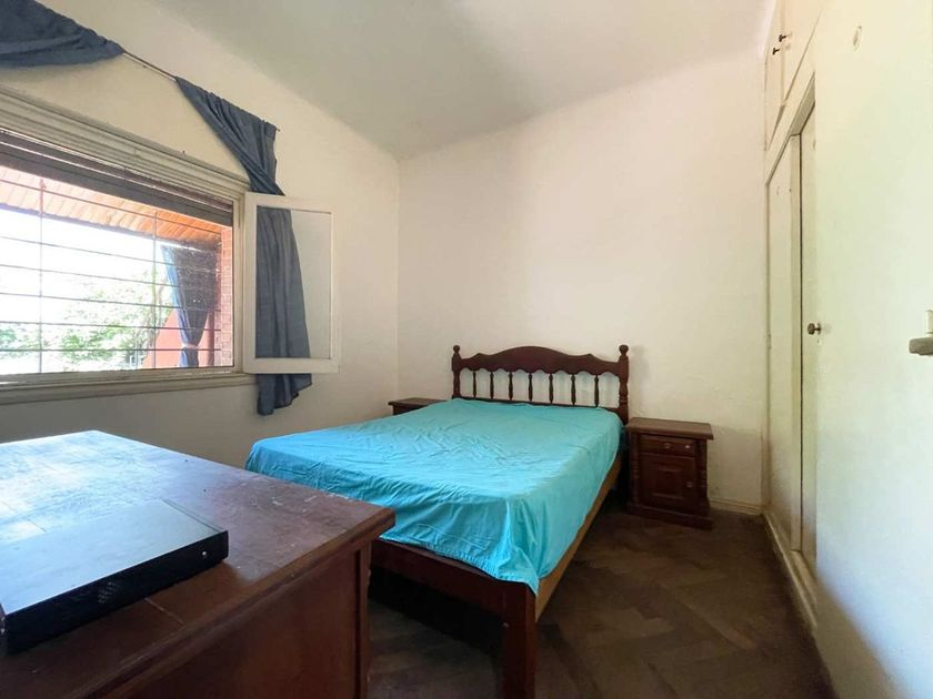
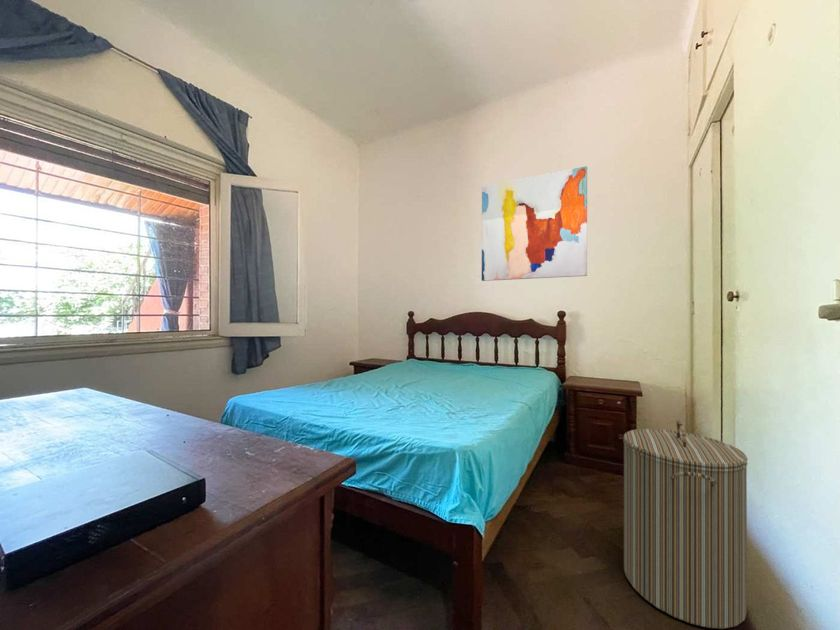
+ laundry hamper [622,419,749,630]
+ wall art [481,165,588,282]
